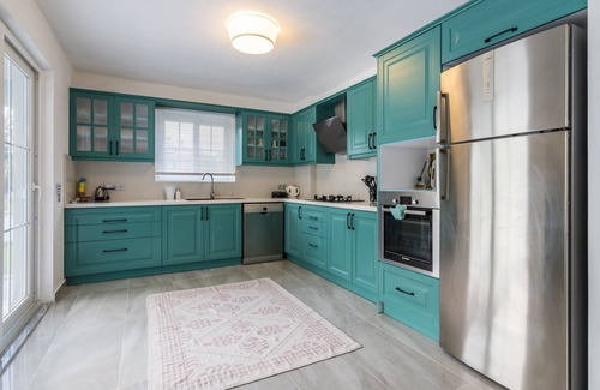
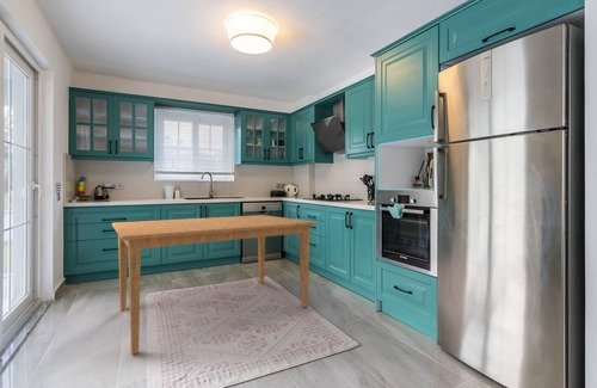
+ dining table [111,214,318,356]
